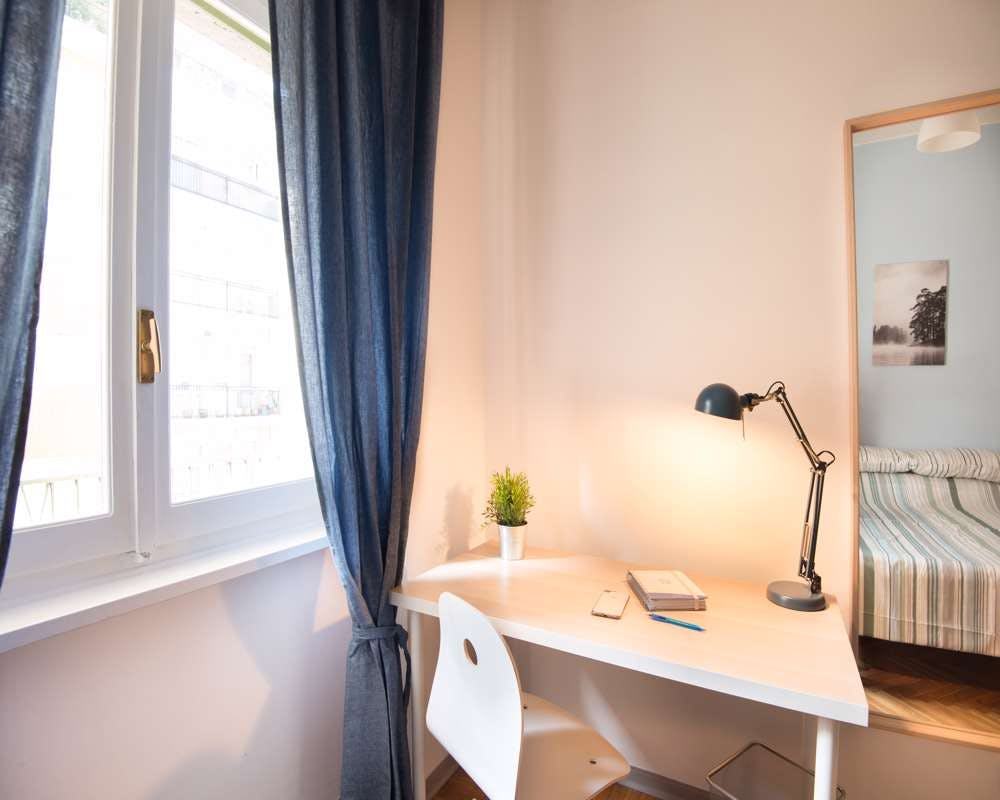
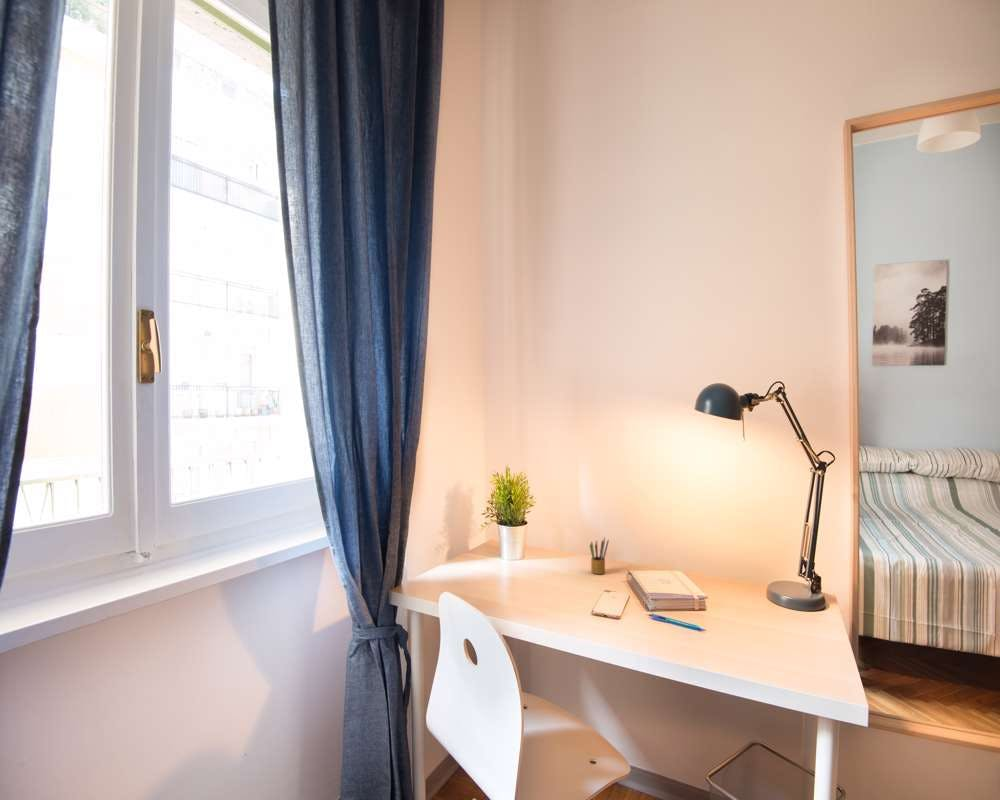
+ pencil box [589,536,610,575]
